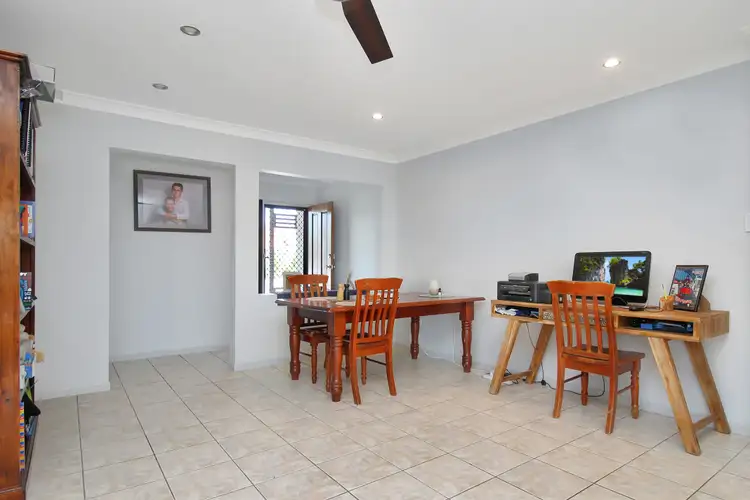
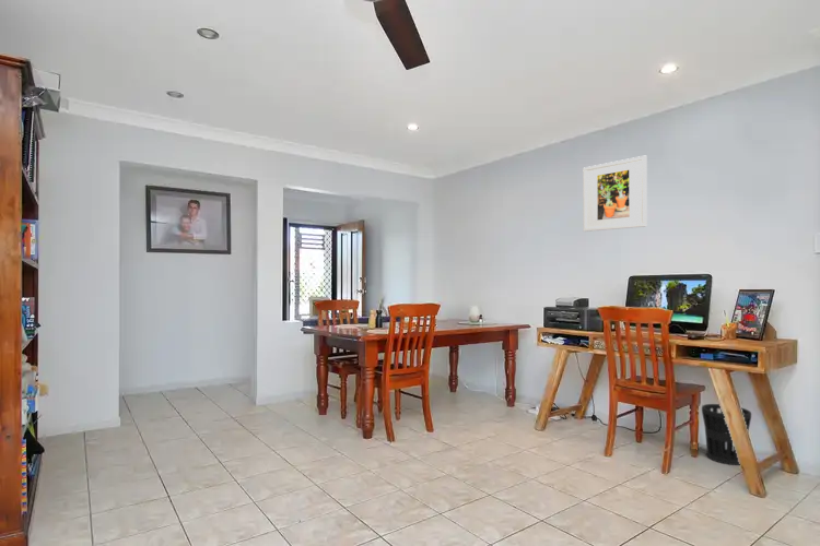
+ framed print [582,155,648,233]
+ wastebasket [701,403,752,466]
